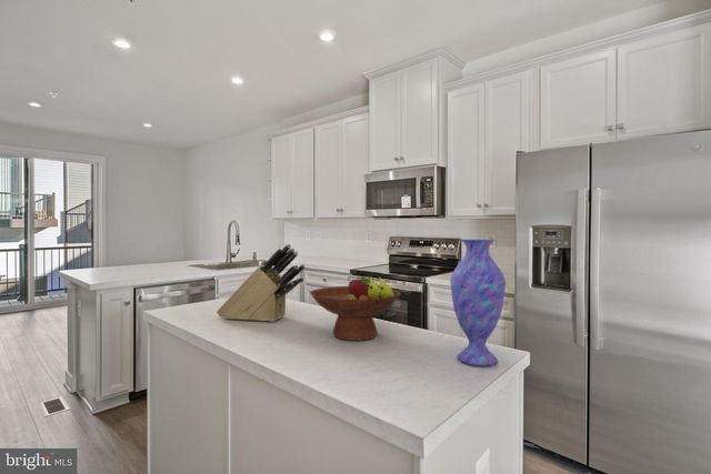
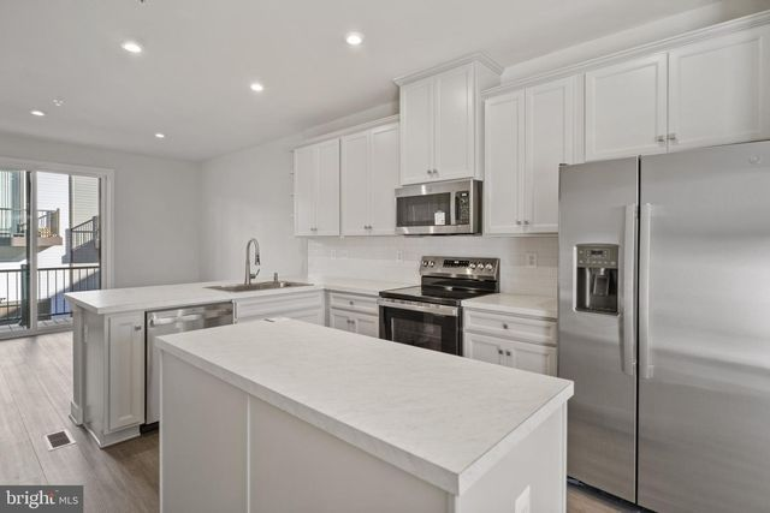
- vase [449,239,507,367]
- knife block [216,243,307,323]
- fruit bowl [309,271,401,342]
